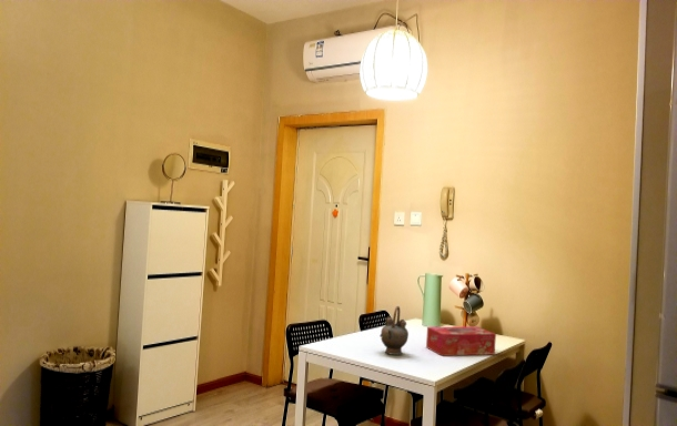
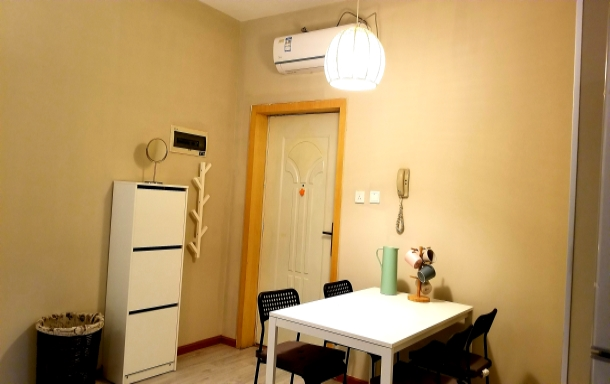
- teapot [378,305,410,356]
- tissue box [425,326,497,357]
